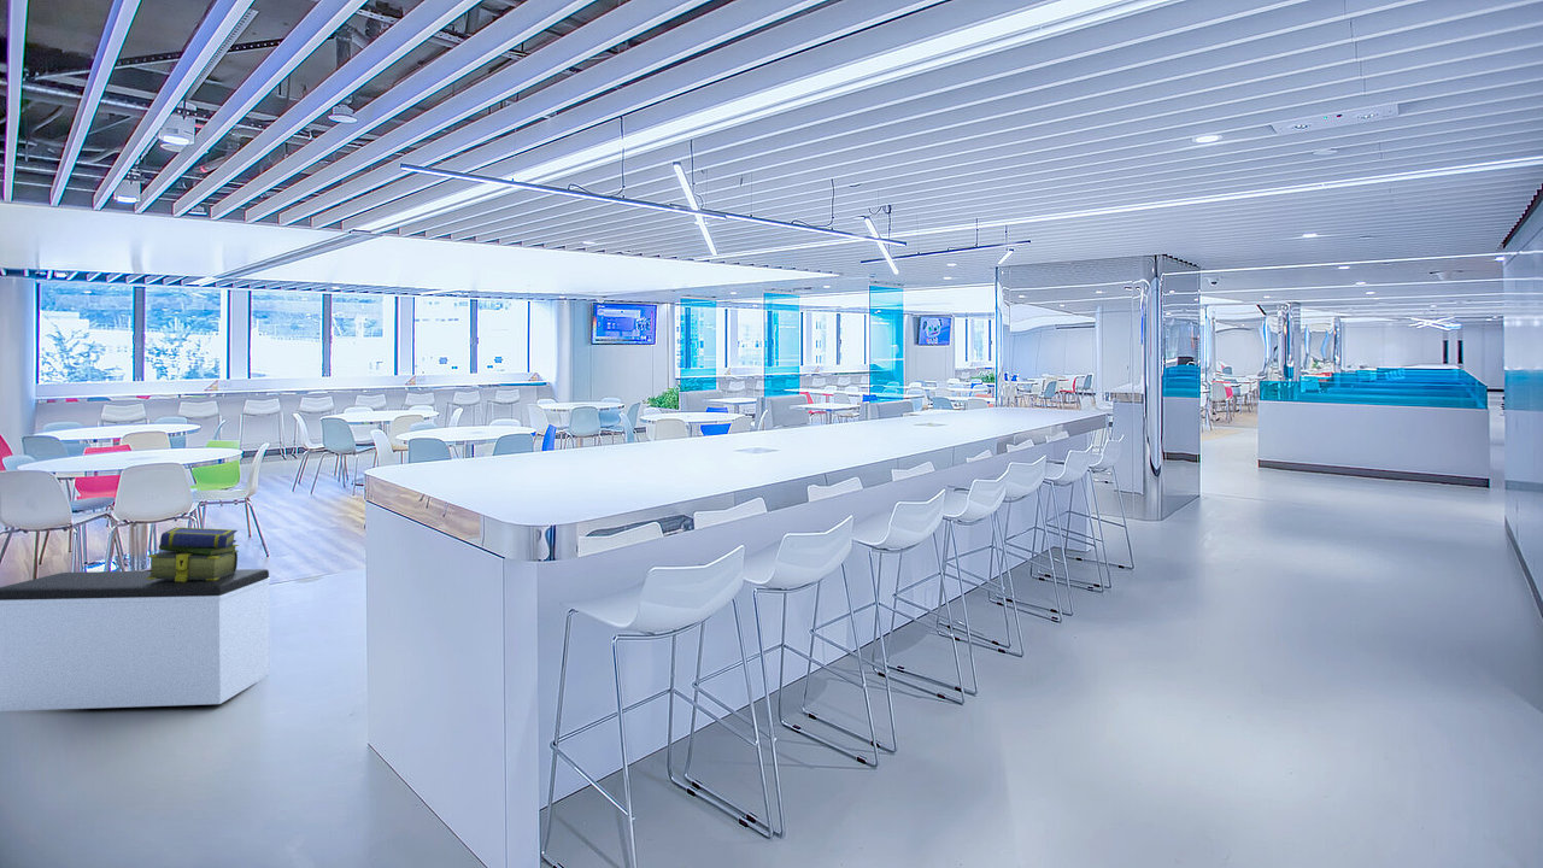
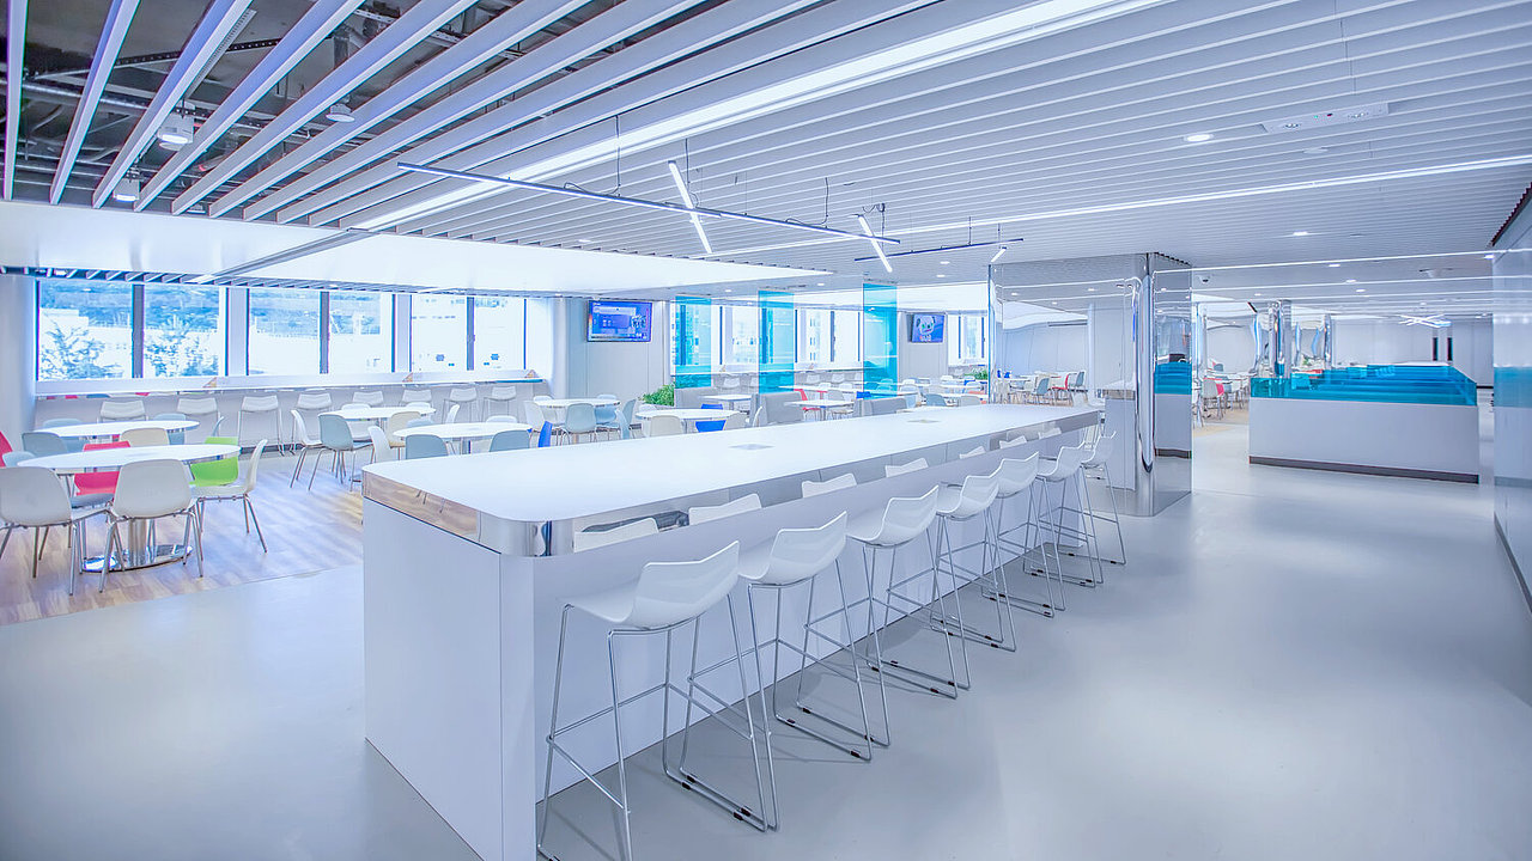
- bench [0,568,271,712]
- stack of books [147,527,240,581]
